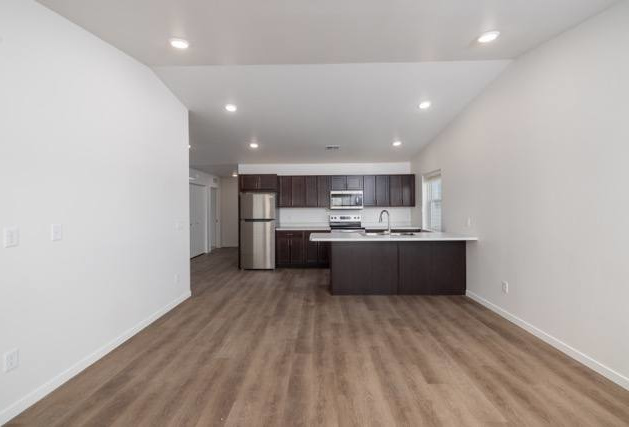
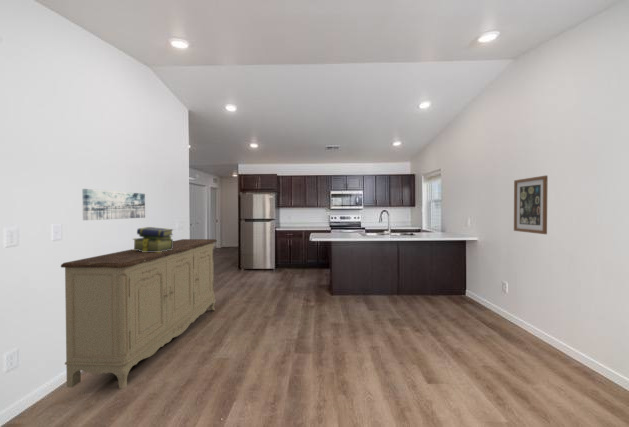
+ stack of books [132,226,174,252]
+ sideboard [60,238,218,390]
+ wall art [513,174,549,235]
+ wall art [81,188,146,221]
